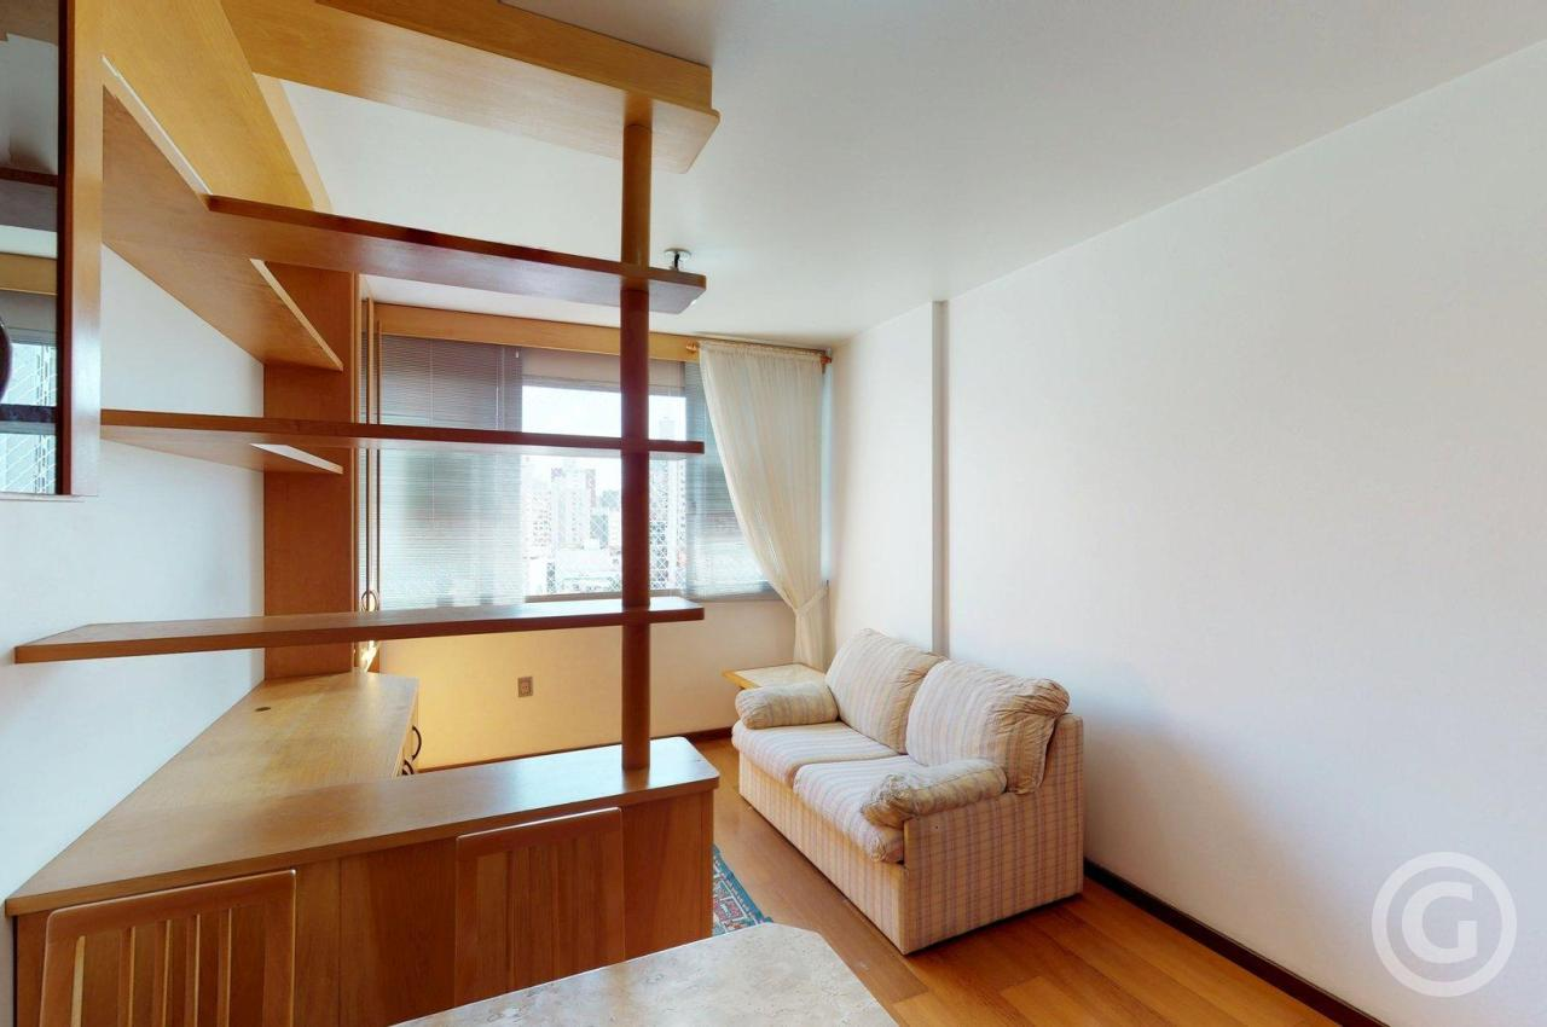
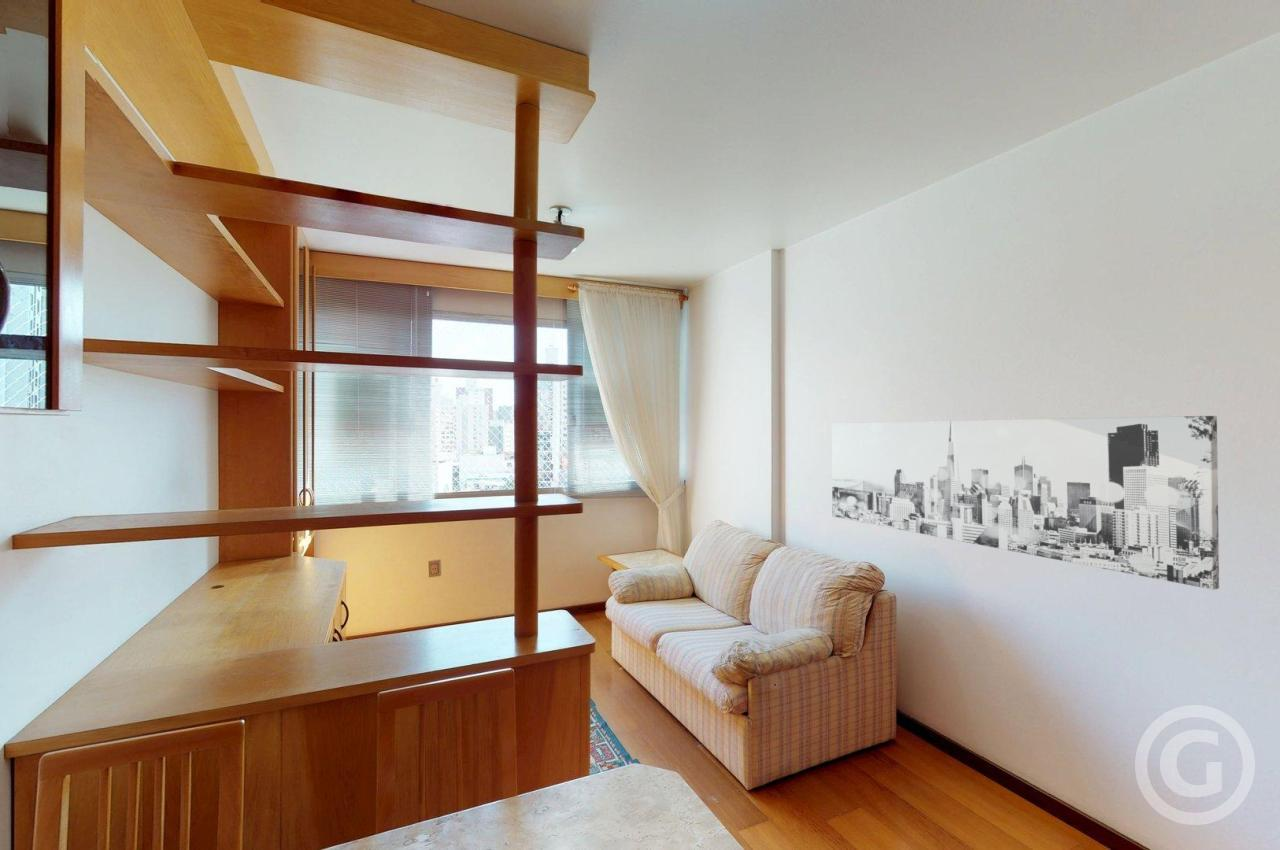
+ wall art [831,415,1220,591]
